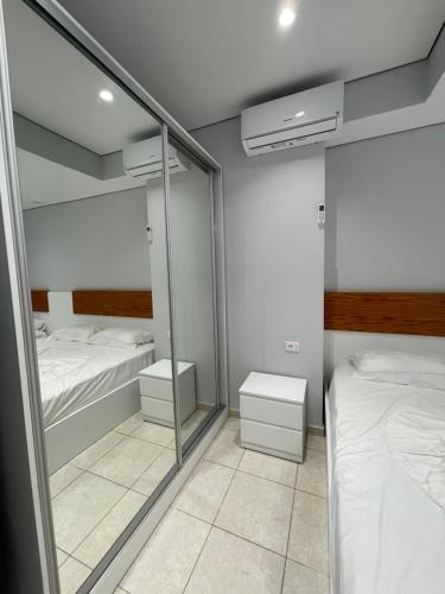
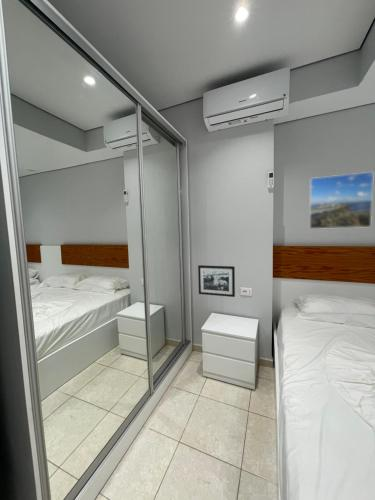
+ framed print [308,171,375,230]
+ picture frame [197,264,236,298]
